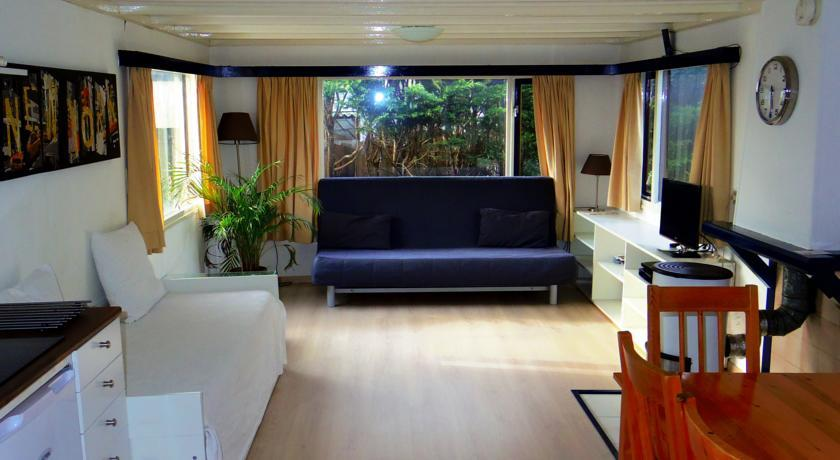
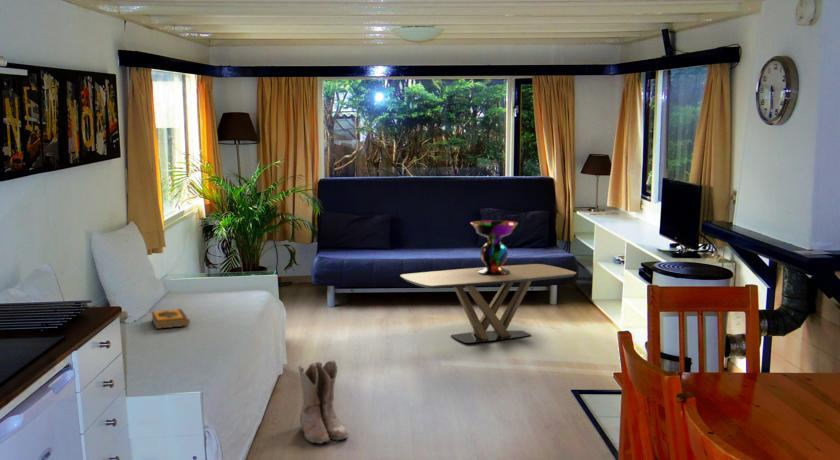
+ hardback book [150,308,191,330]
+ coffee table [399,263,577,344]
+ decorative bowl [470,220,519,276]
+ boots [298,359,349,444]
